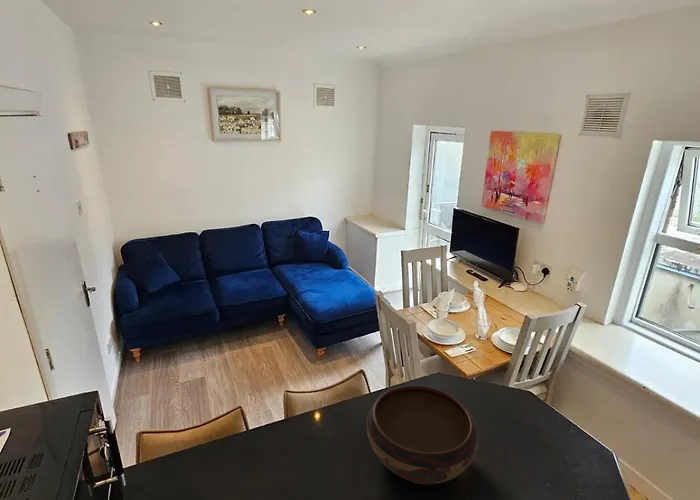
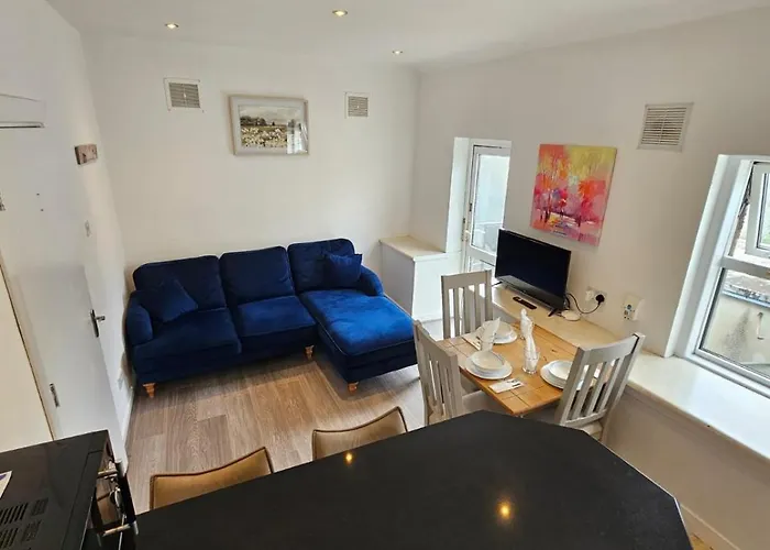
- decorative bowl [366,384,479,485]
